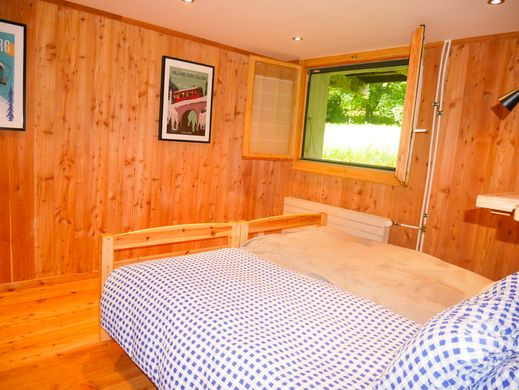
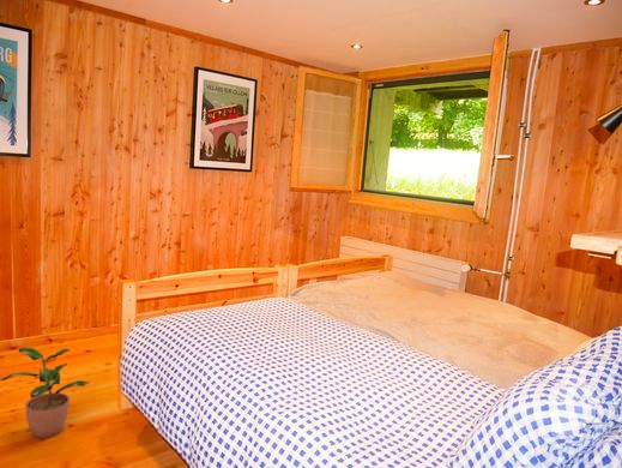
+ potted plant [0,347,90,439]
